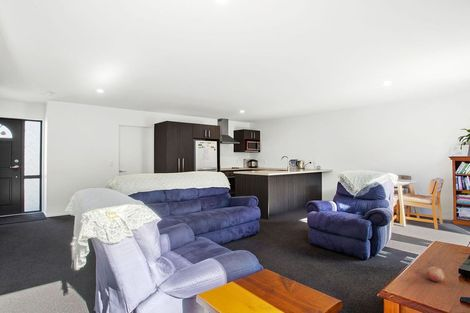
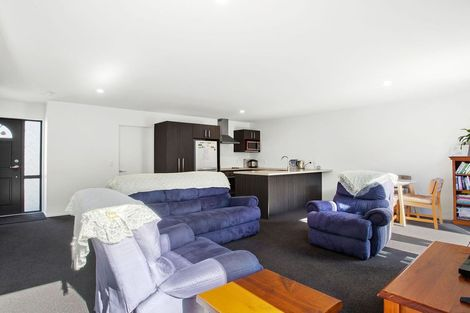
- fruit [426,265,445,283]
